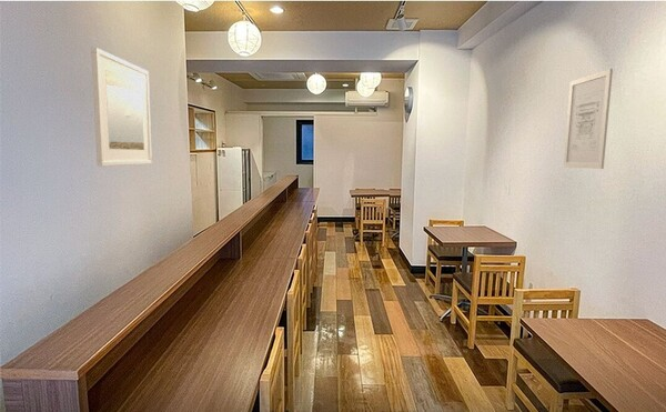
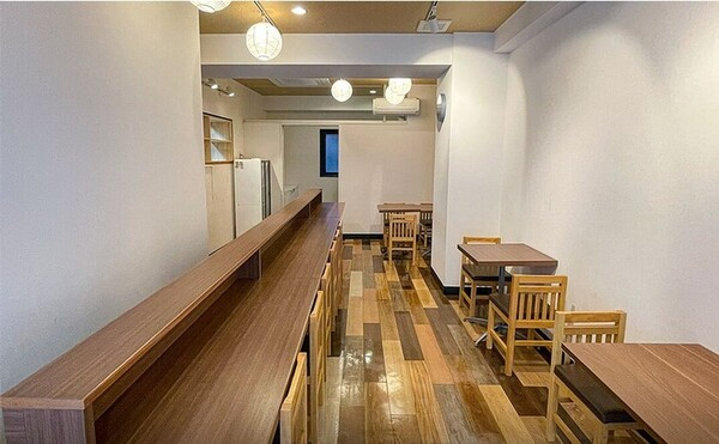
- wall art [563,68,614,170]
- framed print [90,47,153,168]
